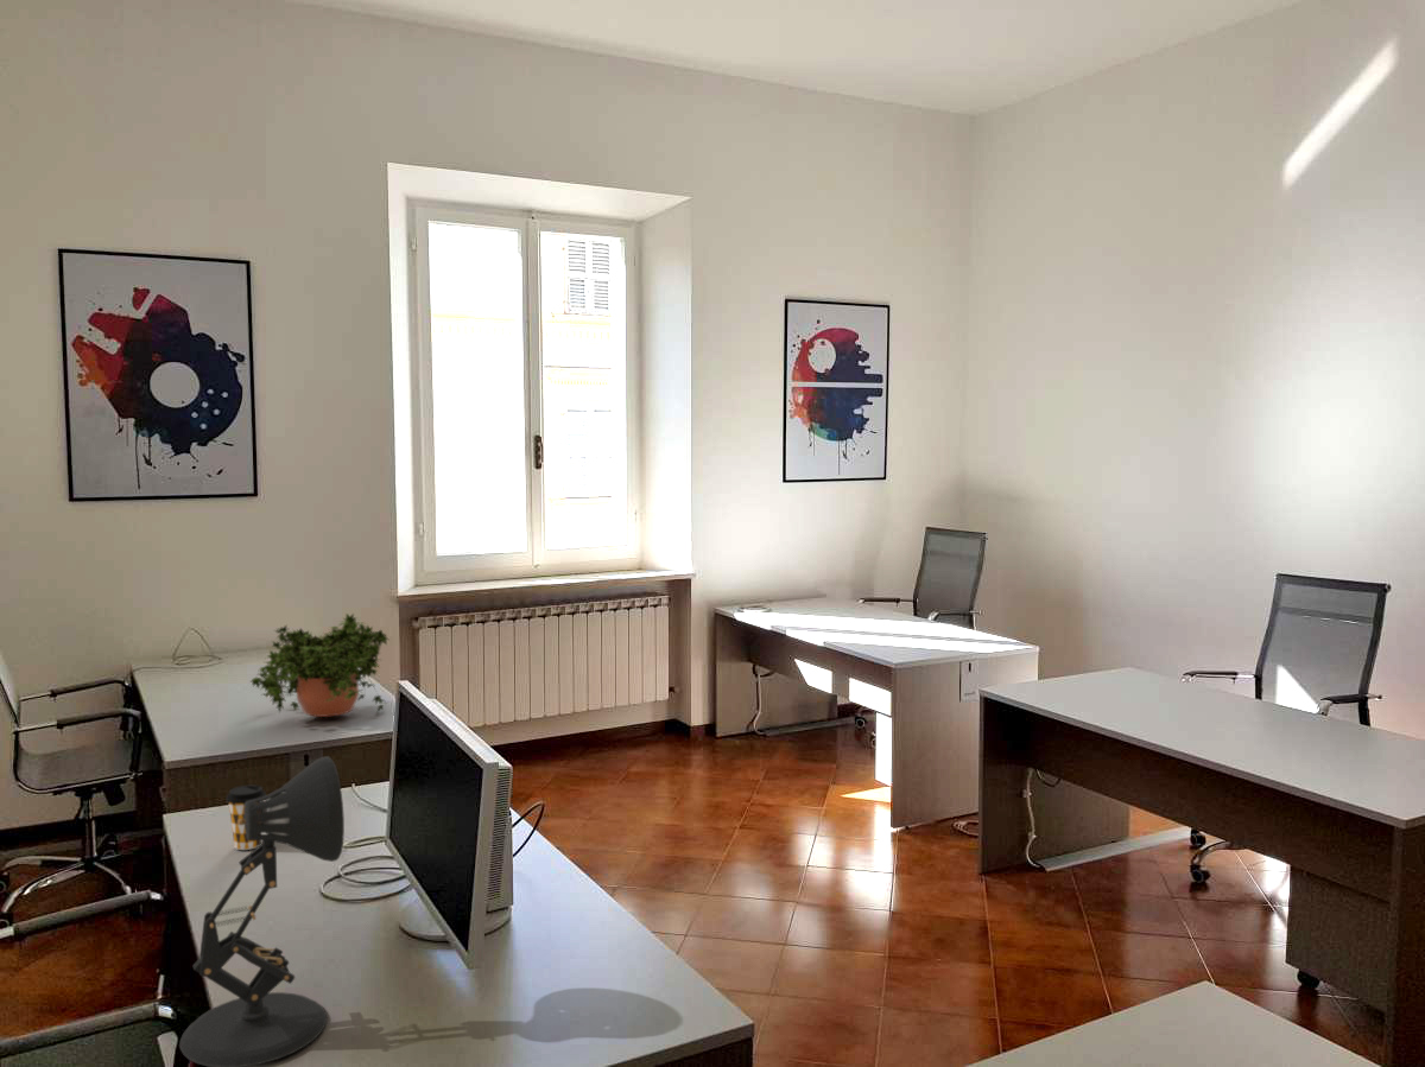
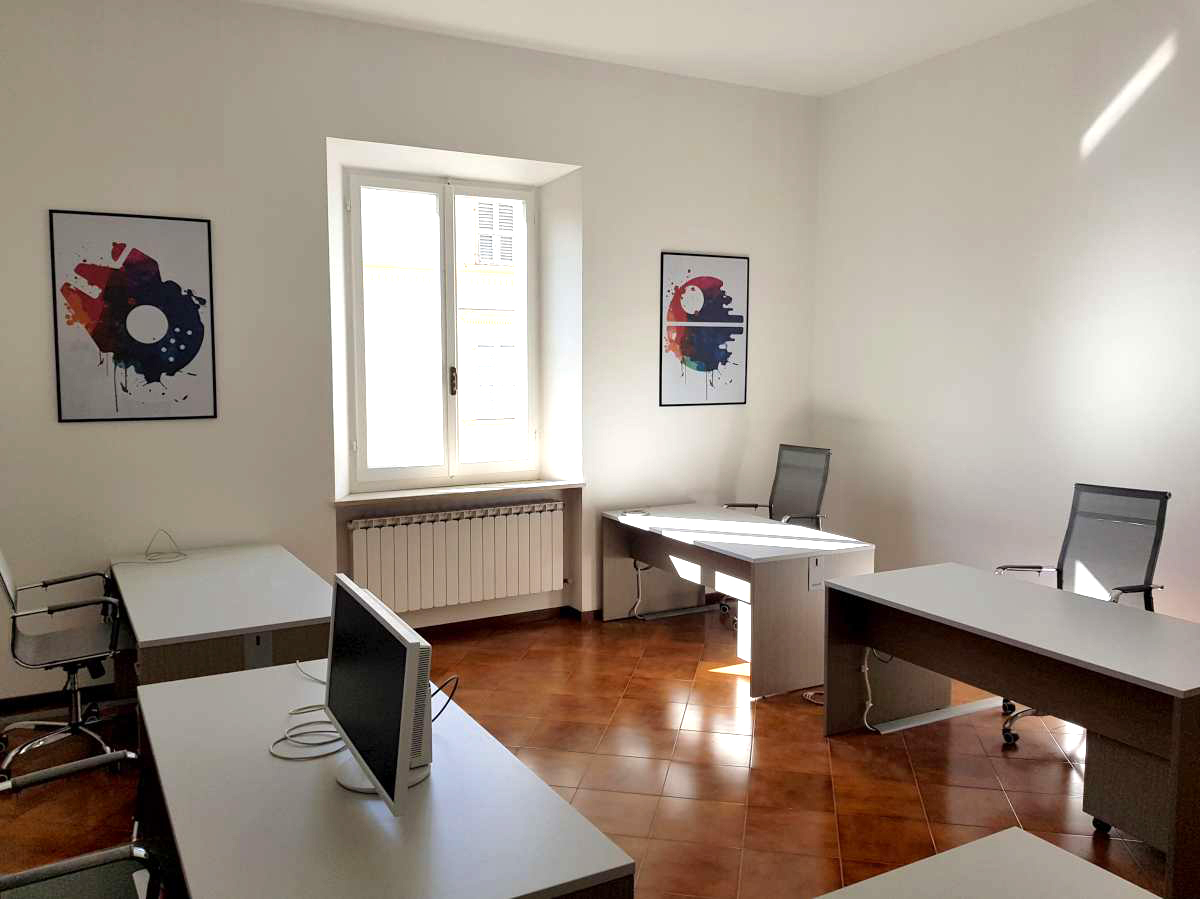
- coffee cup [224,785,267,851]
- potted plant [248,611,390,718]
- desk lamp [178,755,346,1067]
